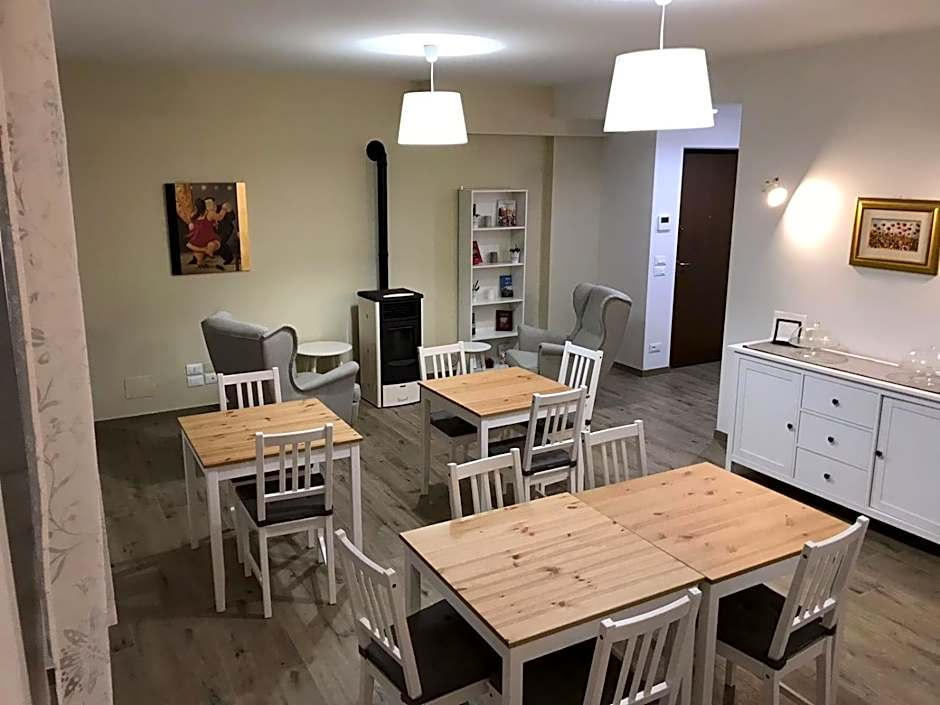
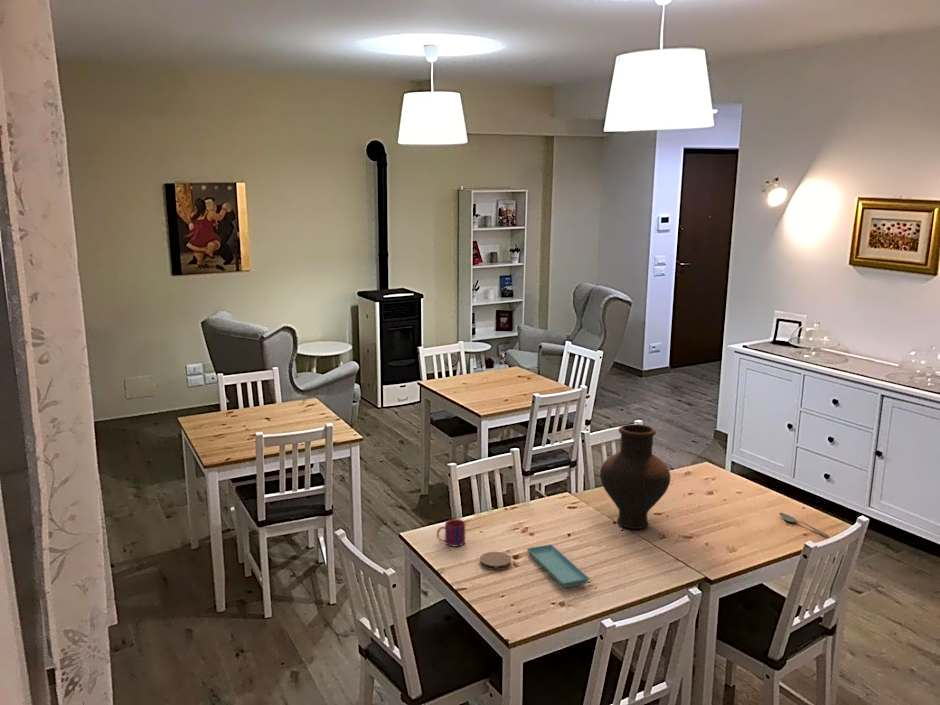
+ coaster [479,551,512,571]
+ mug [436,518,466,547]
+ saucer [526,543,591,589]
+ vase [599,423,671,530]
+ spoon [778,512,830,538]
